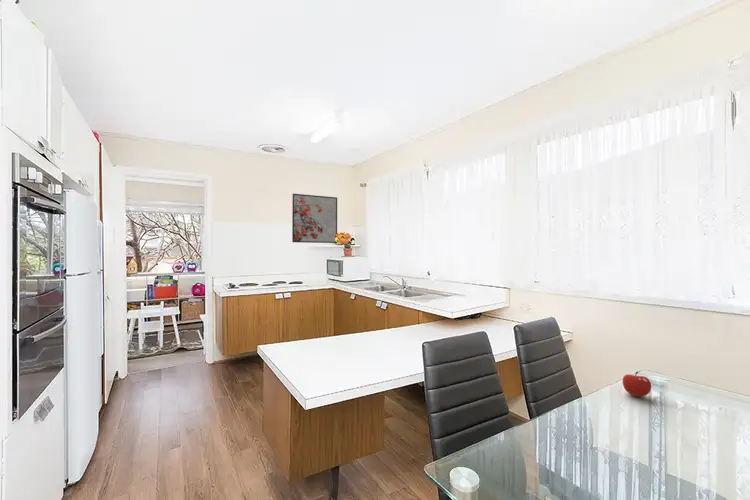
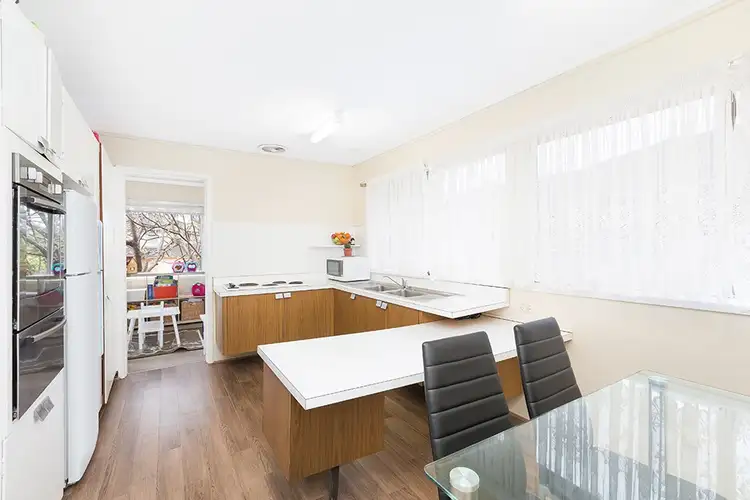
- fruit [622,371,652,397]
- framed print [291,193,338,244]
